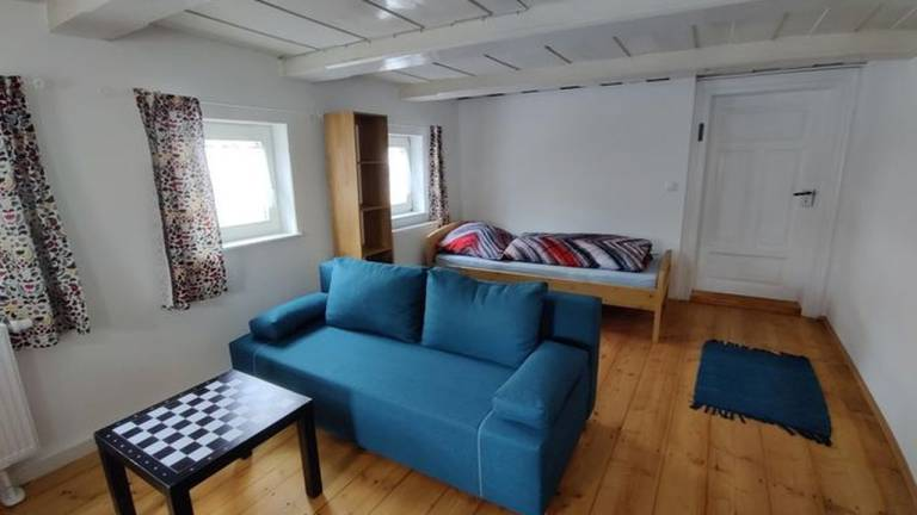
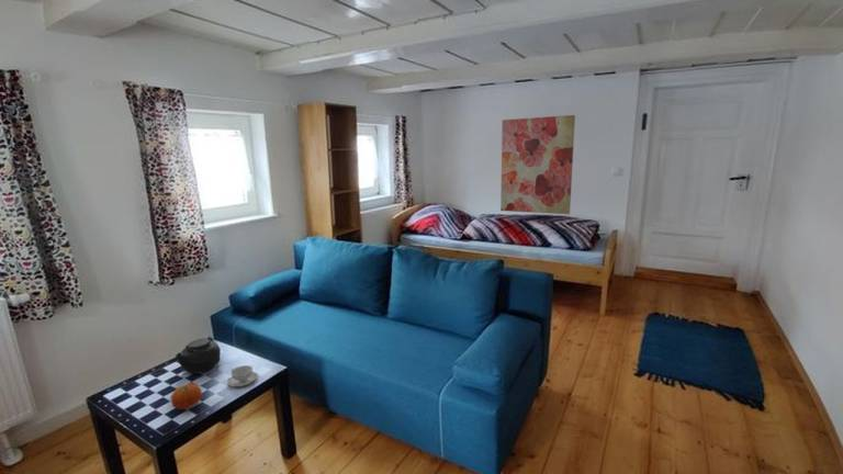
+ teapot [173,336,222,374]
+ fruit [170,383,203,410]
+ chinaware [226,364,259,387]
+ wall art [499,114,576,215]
